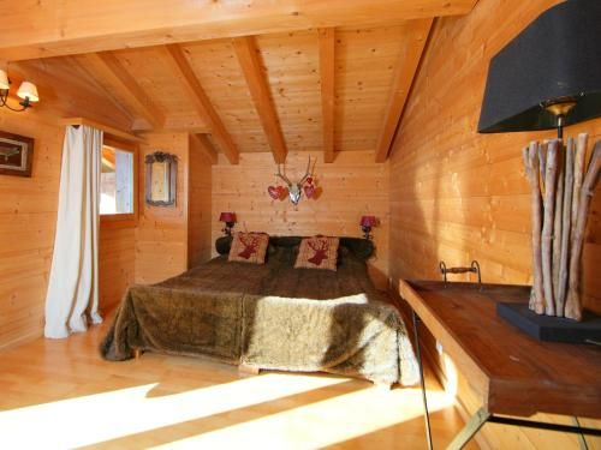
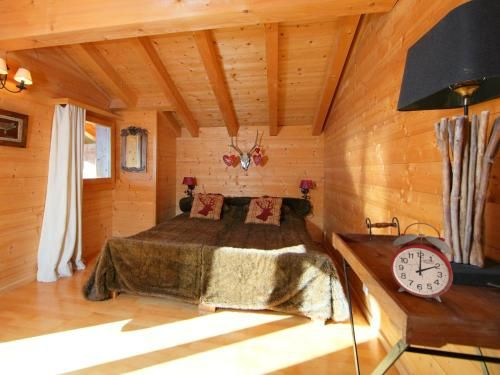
+ alarm clock [390,222,454,303]
